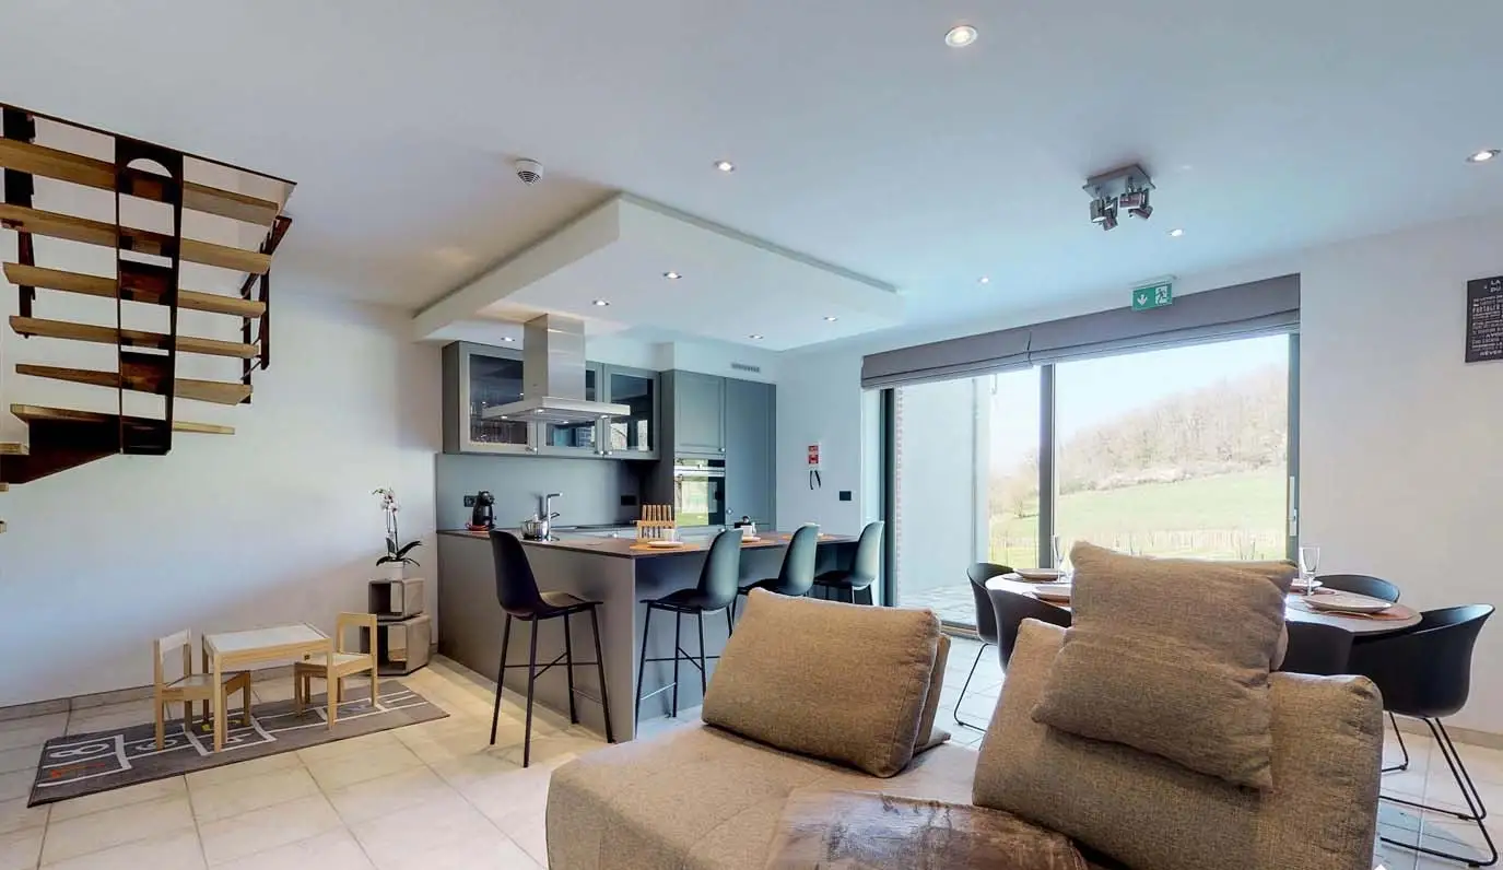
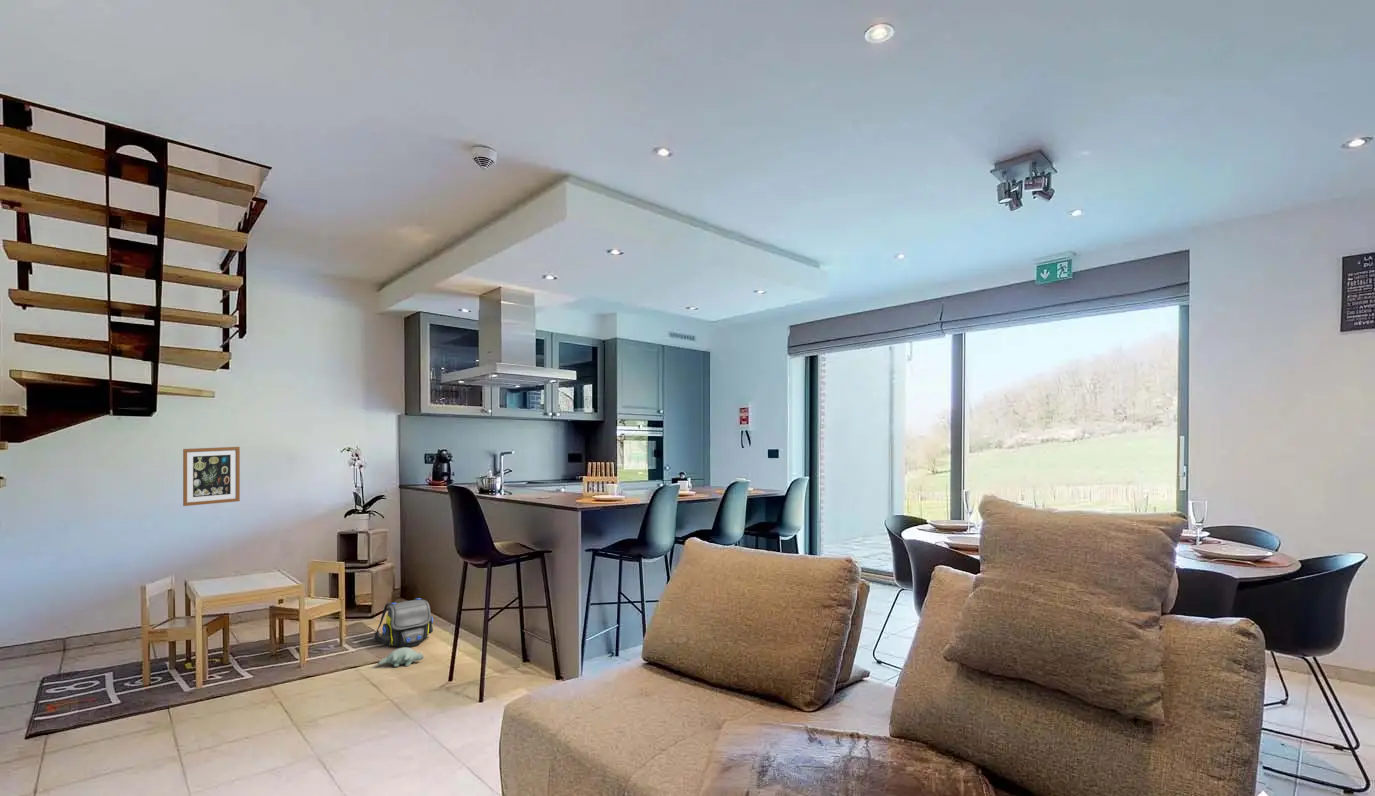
+ wall art [182,446,241,507]
+ plush toy [377,647,425,668]
+ shoulder bag [372,597,434,648]
